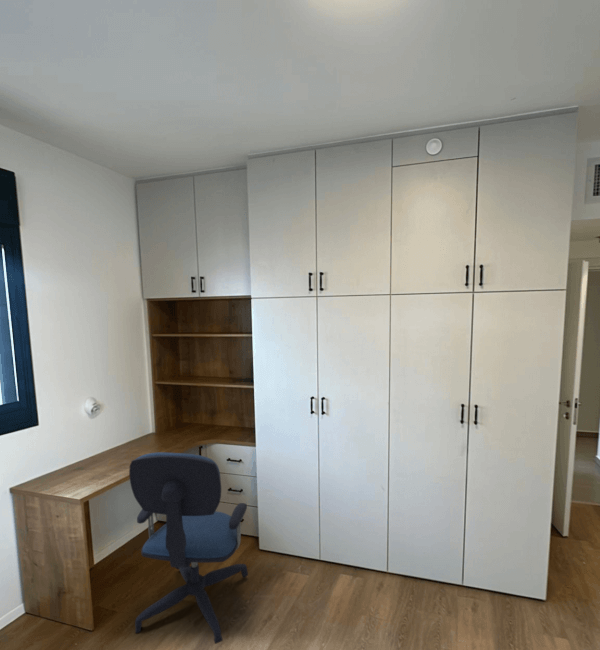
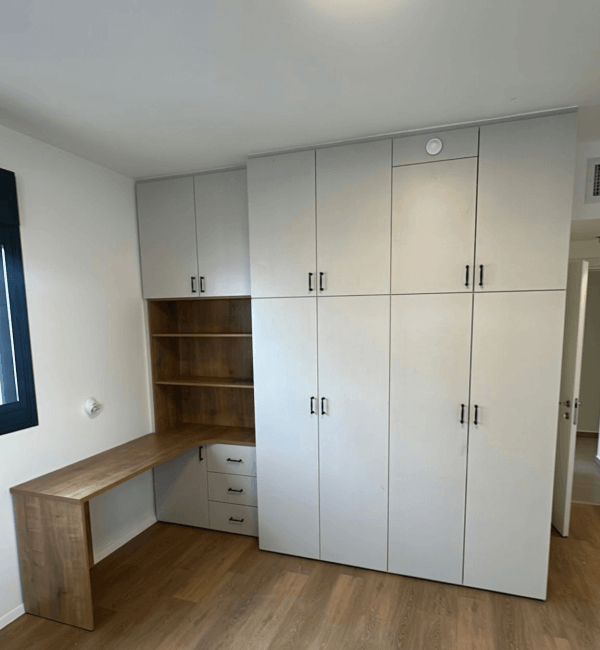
- office chair [128,451,249,645]
